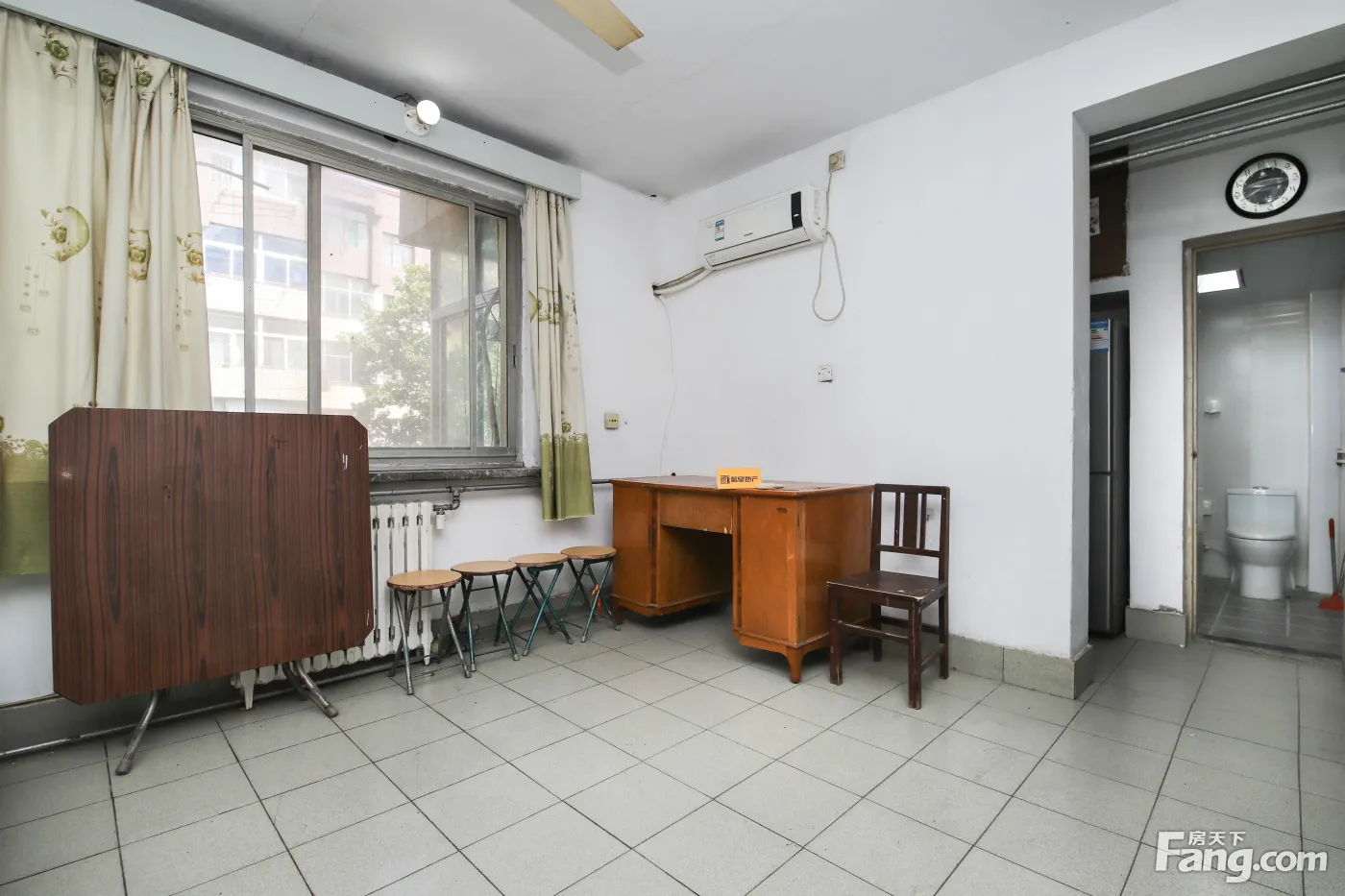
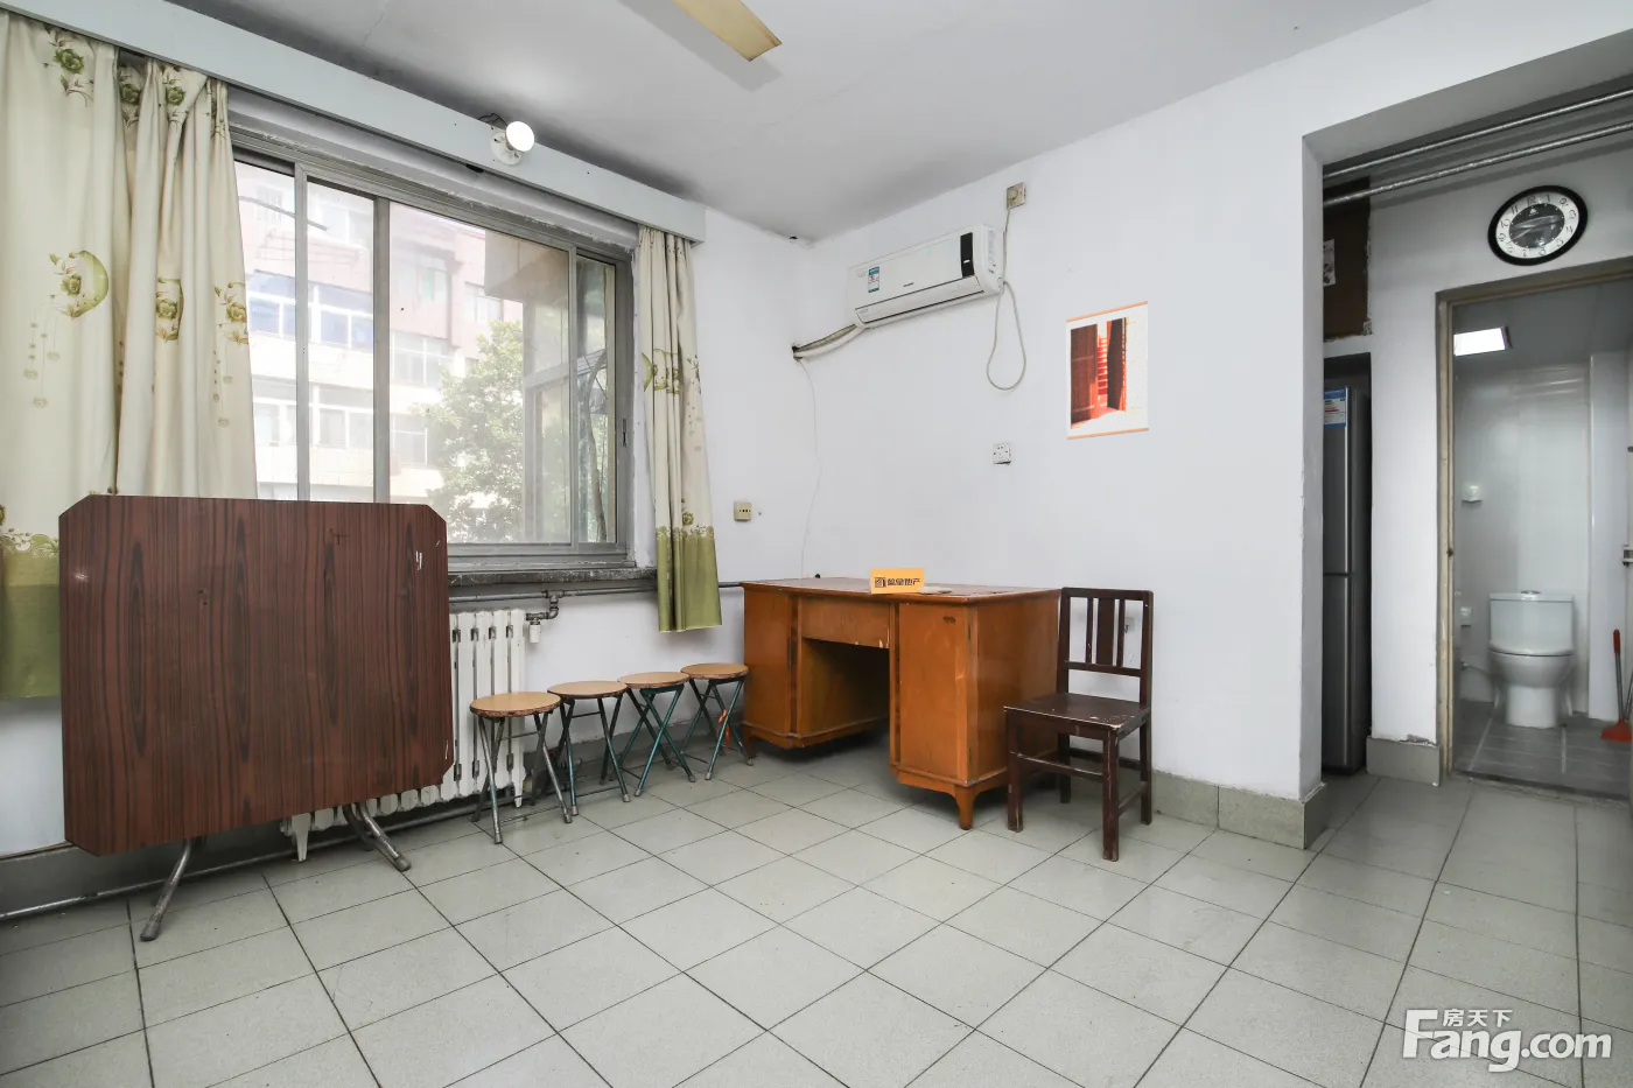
+ wall art [1065,300,1150,441]
